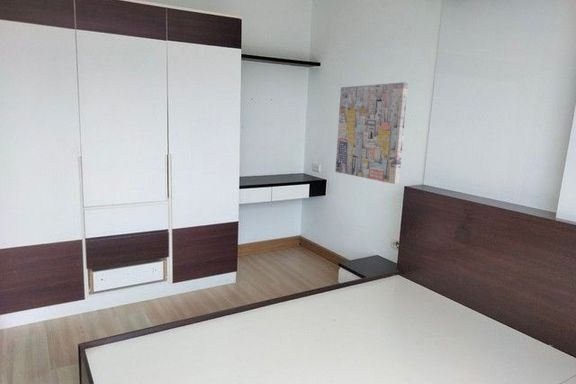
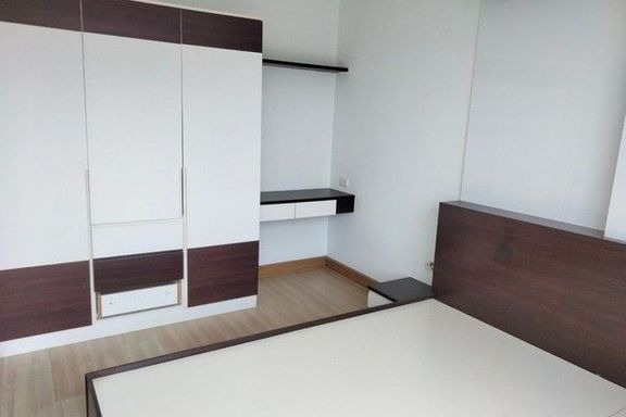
- wall art [335,81,409,185]
